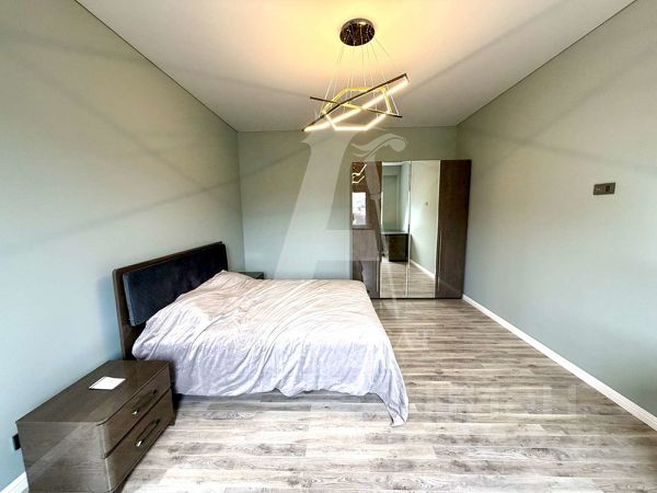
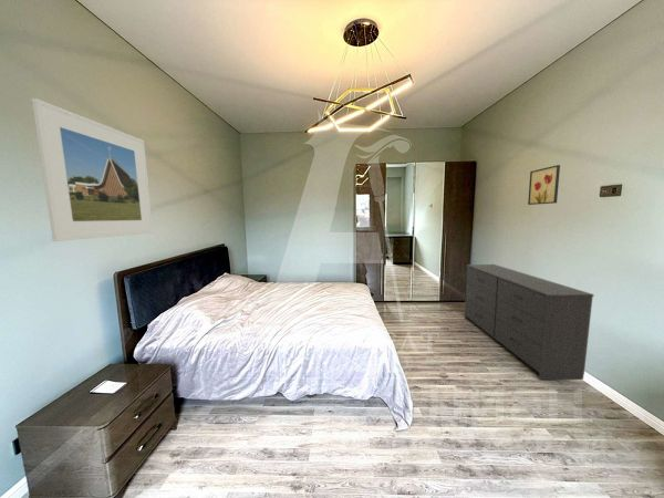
+ dresser [464,263,595,381]
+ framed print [31,97,154,242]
+ wall art [527,164,561,206]
